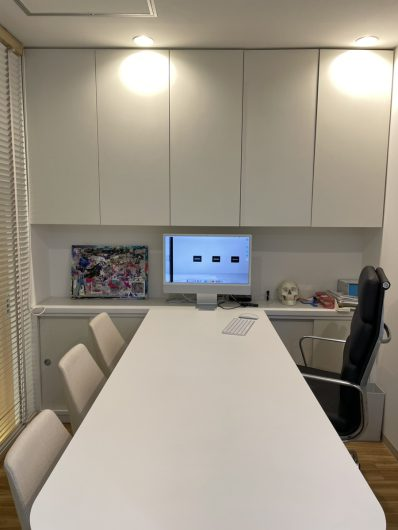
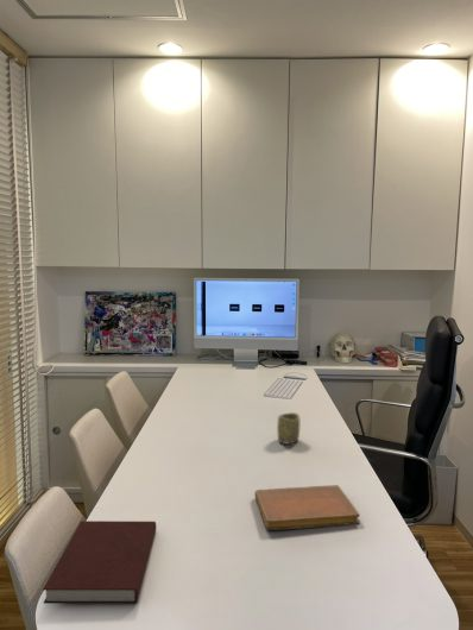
+ notebook [42,519,157,605]
+ notebook [254,484,361,531]
+ cup [276,411,301,446]
